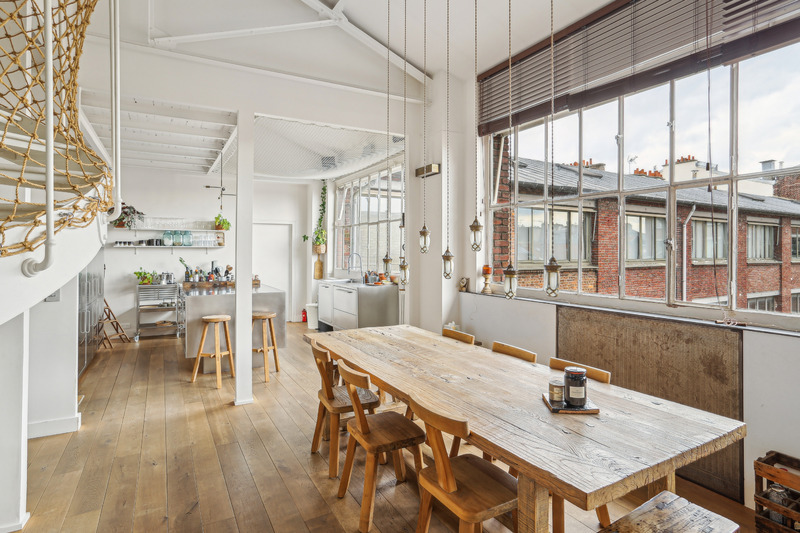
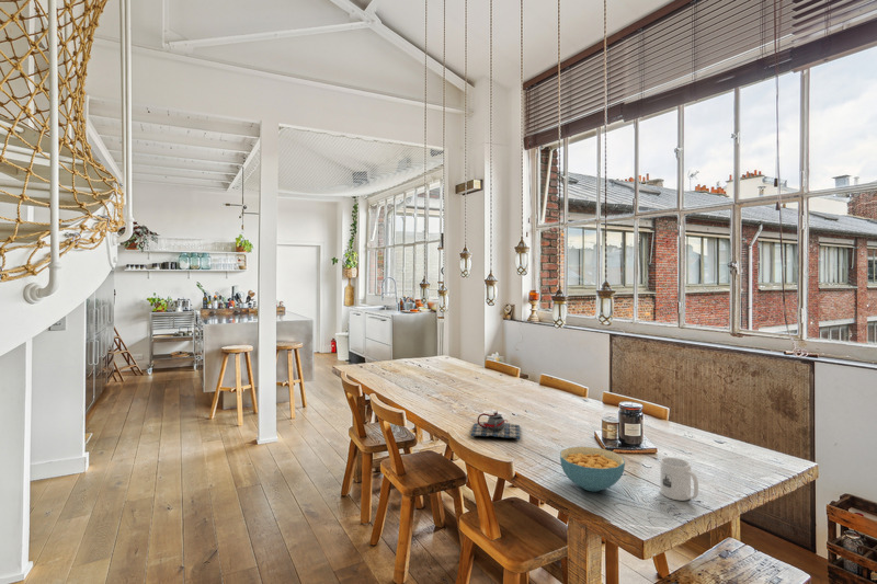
+ mug [659,457,699,502]
+ cereal bowl [559,446,626,493]
+ teapot [470,411,521,440]
